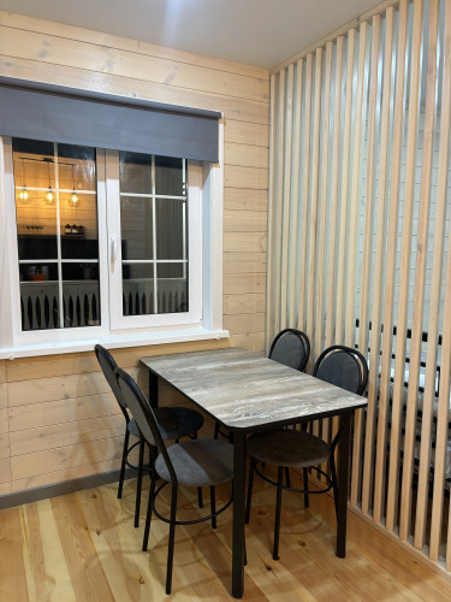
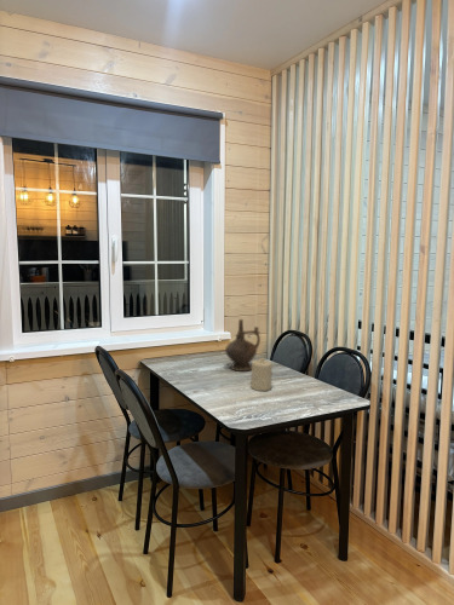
+ ceremonial vessel [224,318,262,373]
+ candle [249,357,274,392]
